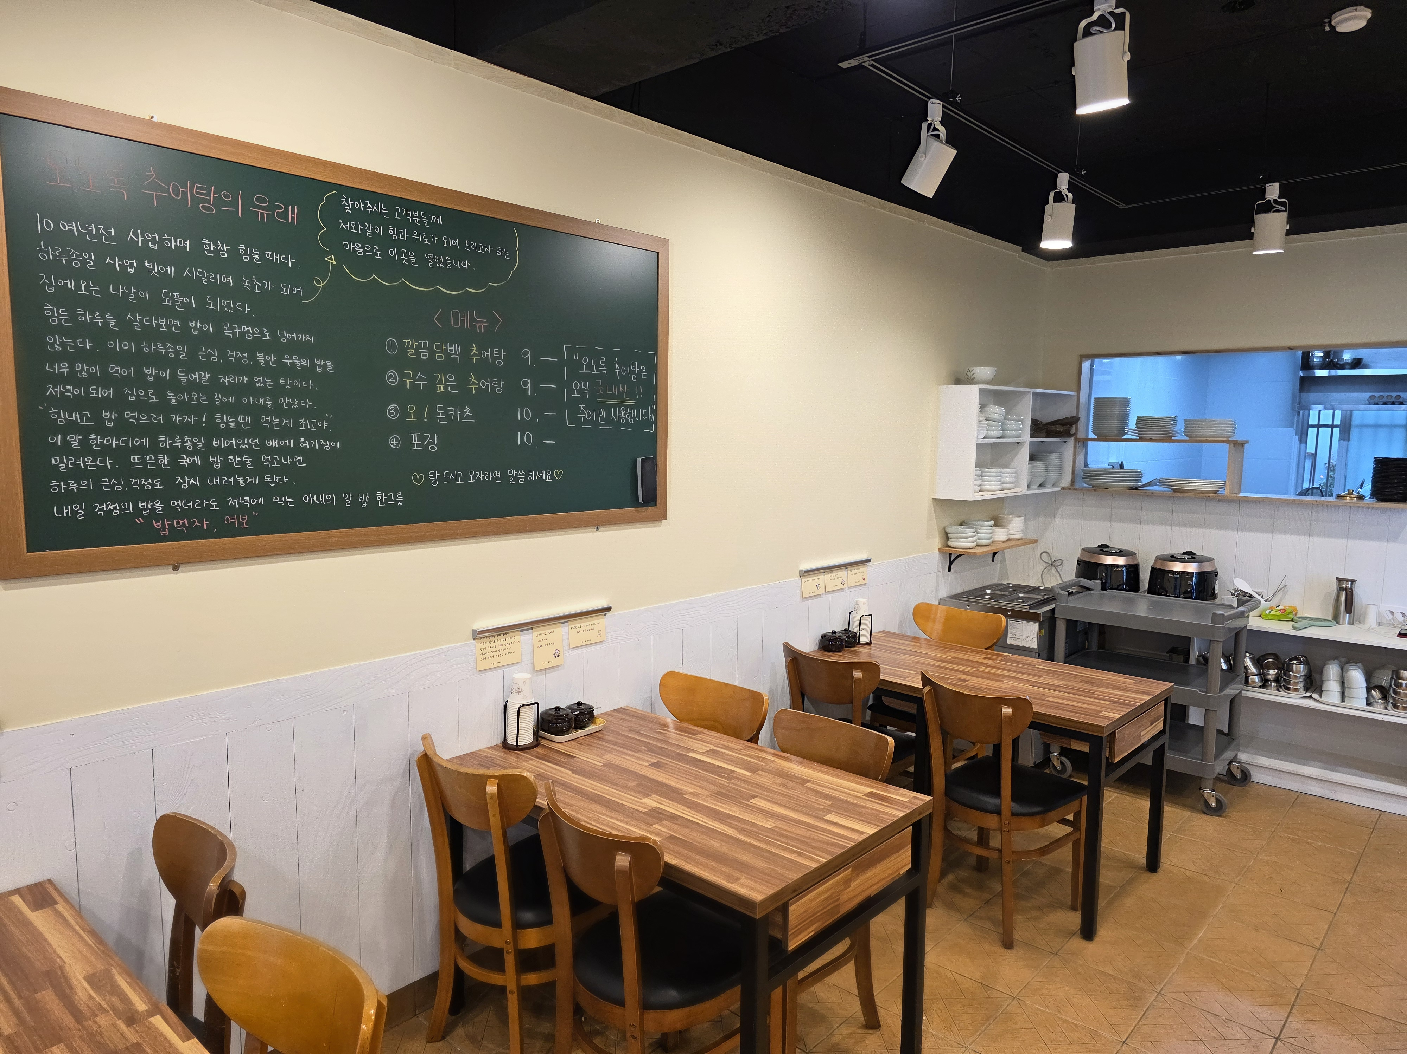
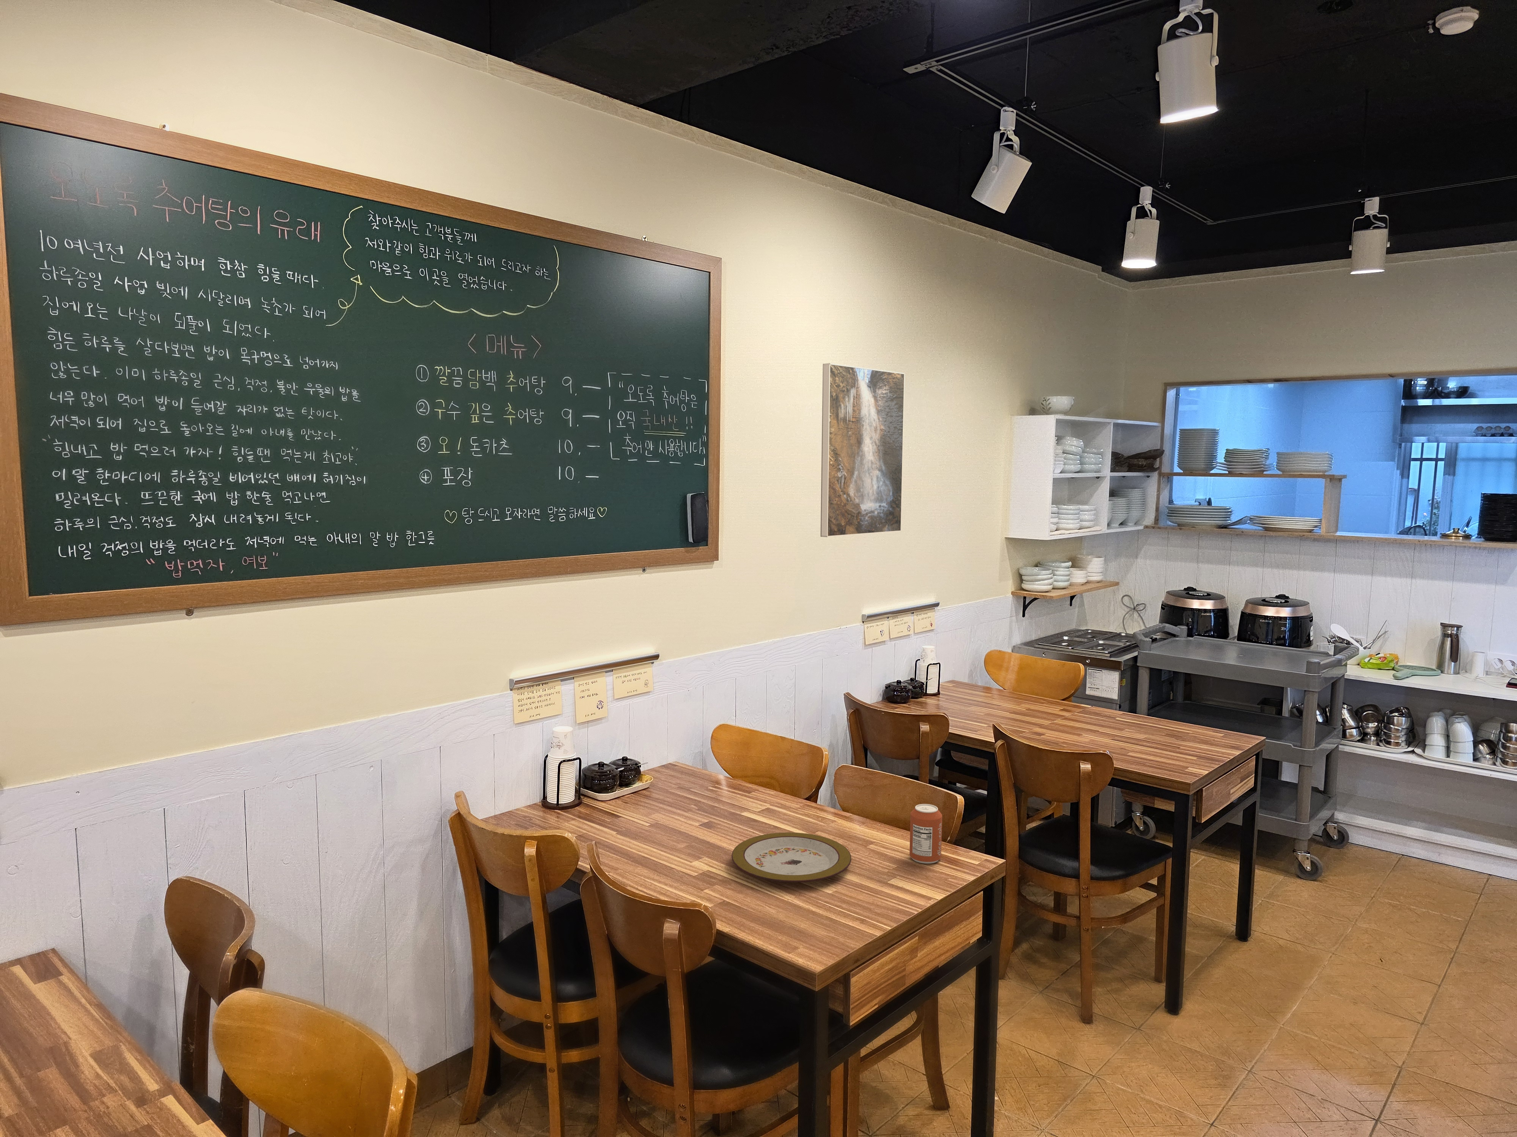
+ plate [731,832,852,883]
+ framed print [821,363,905,537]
+ can [909,804,942,865]
